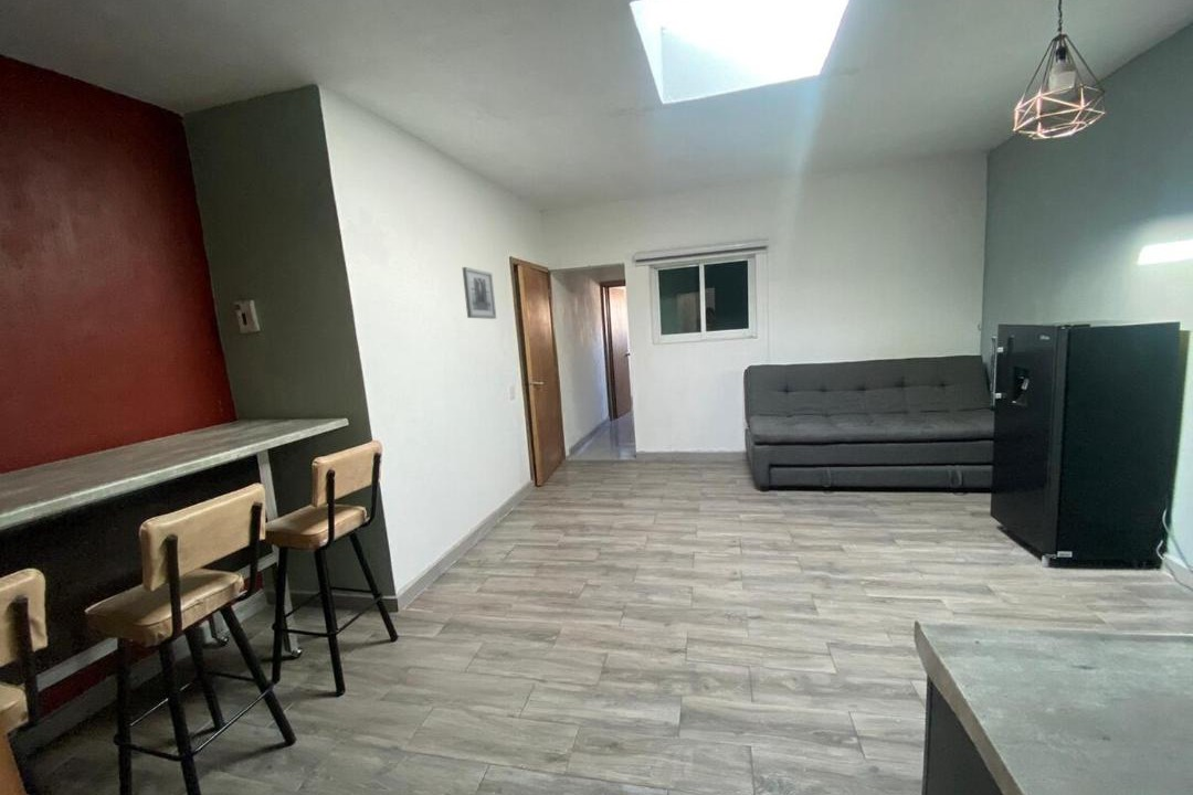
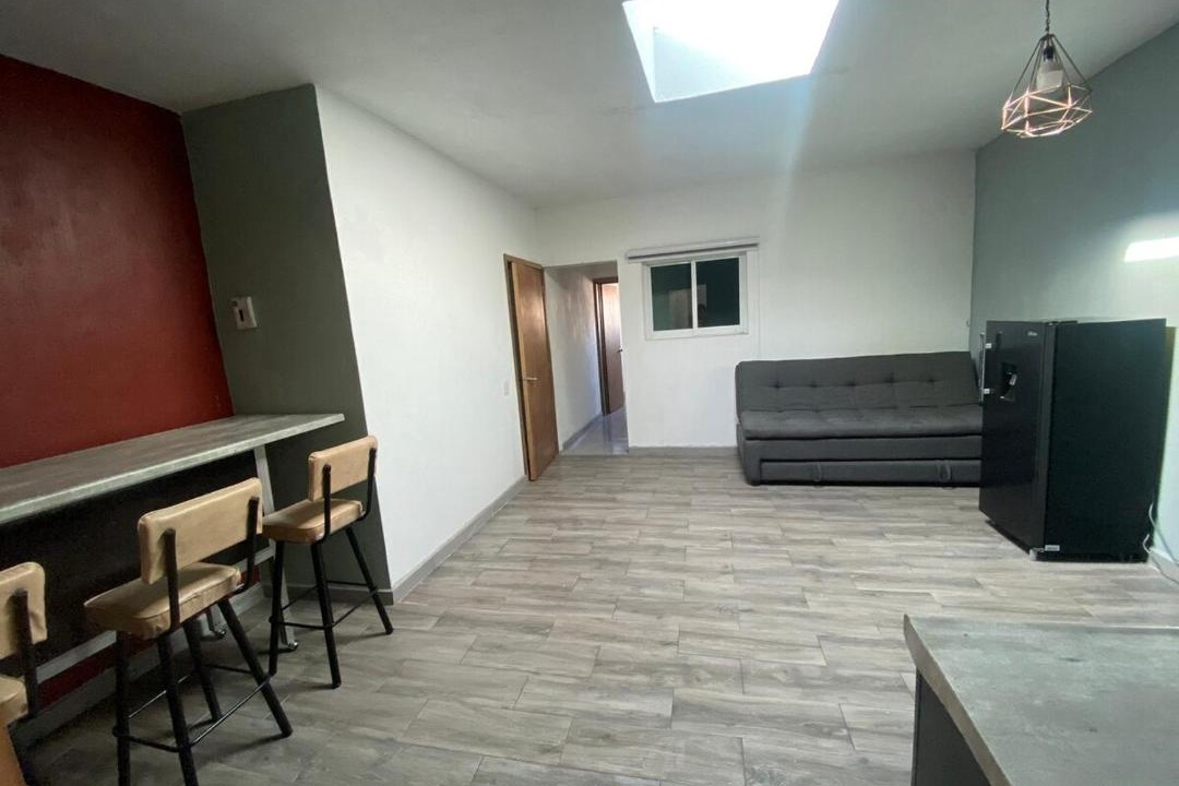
- wall art [462,266,497,320]
